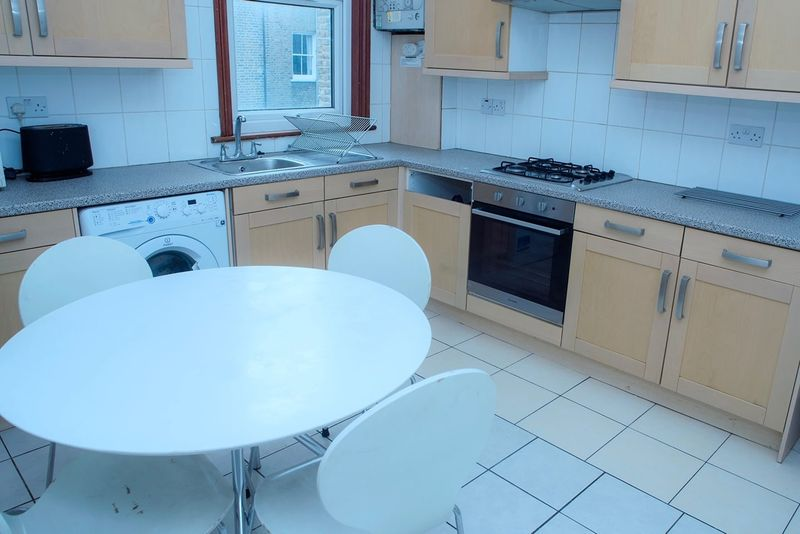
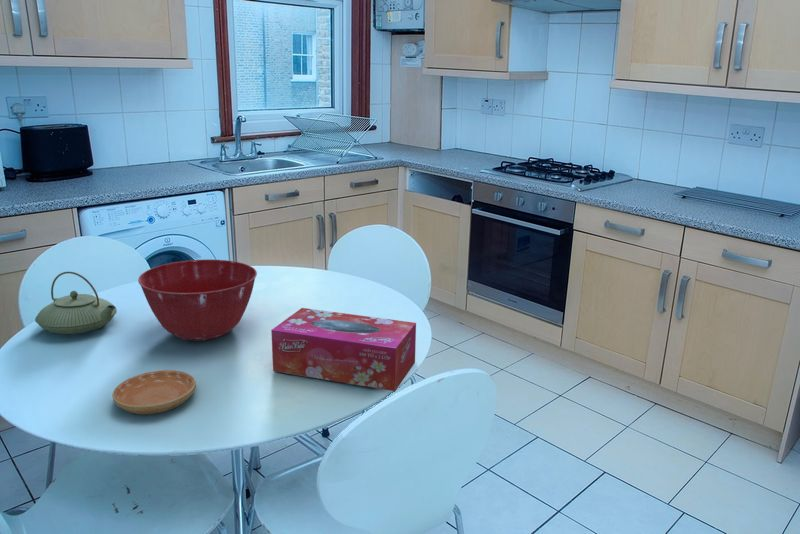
+ mixing bowl [137,258,258,342]
+ tissue box [270,307,417,392]
+ teapot [34,271,118,335]
+ saucer [112,369,197,415]
